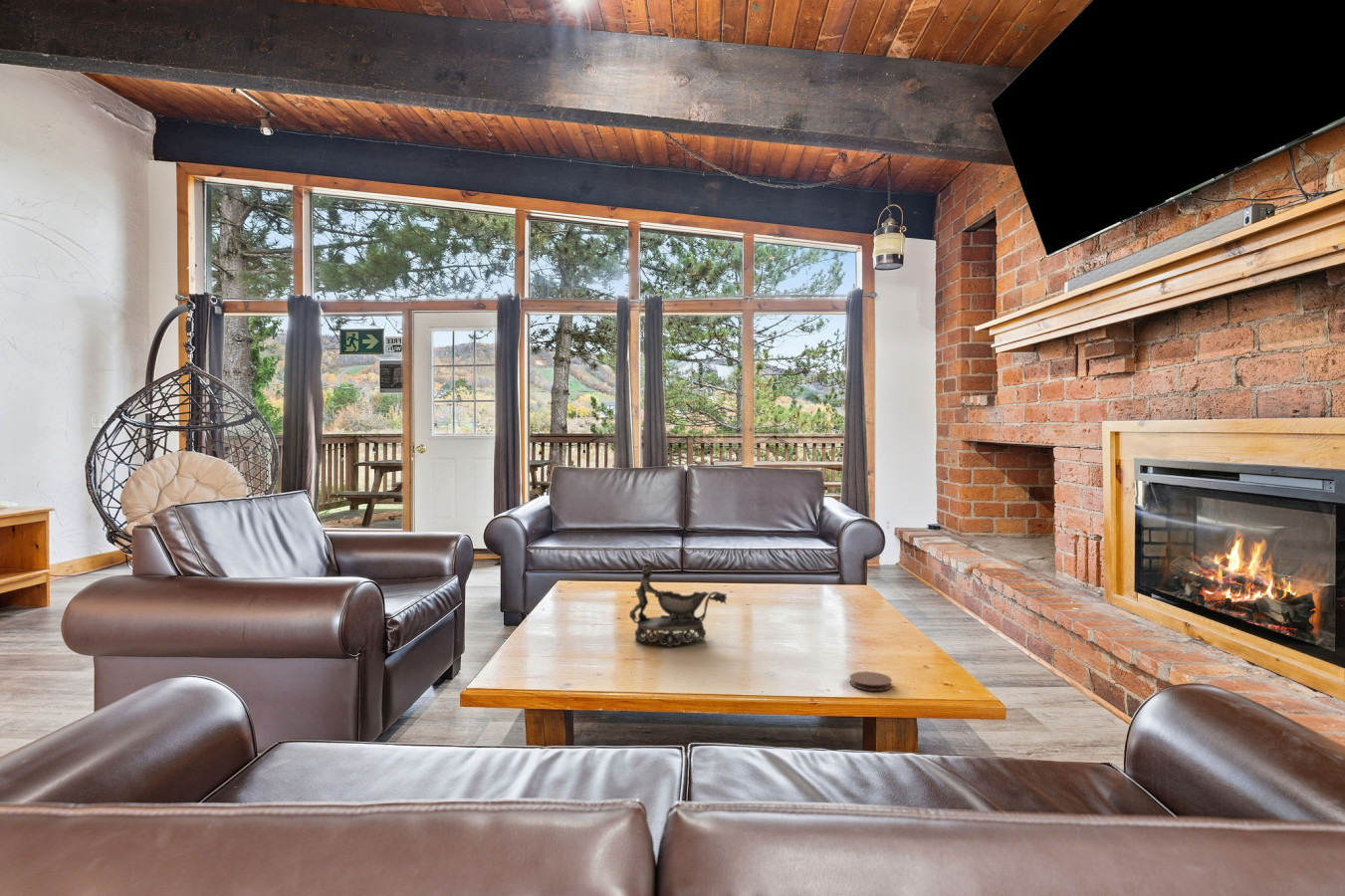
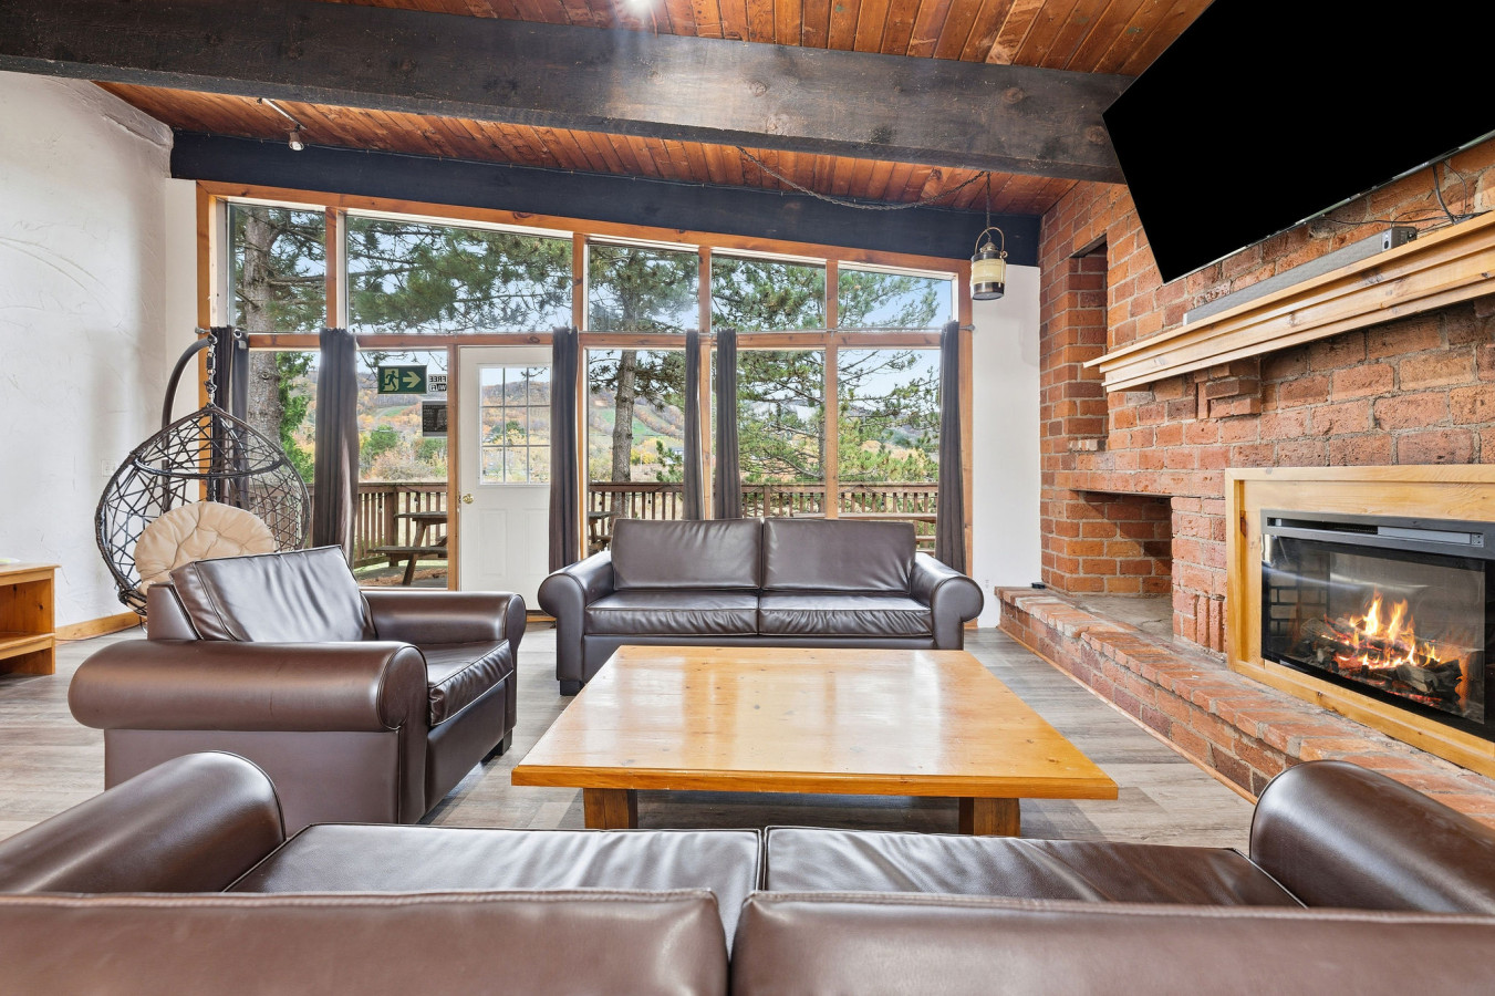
- coaster [849,671,893,692]
- decorative bowl [628,562,728,648]
